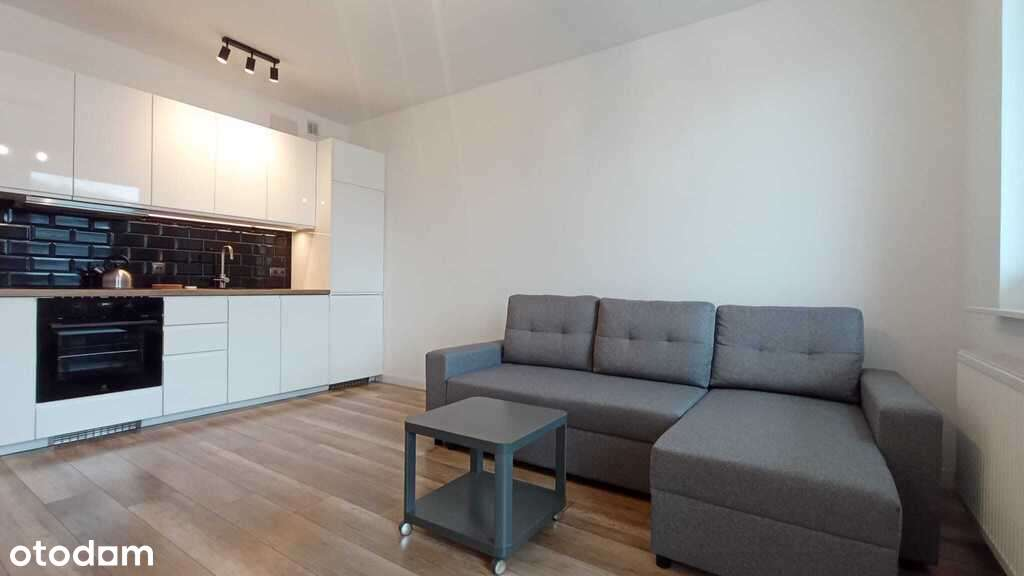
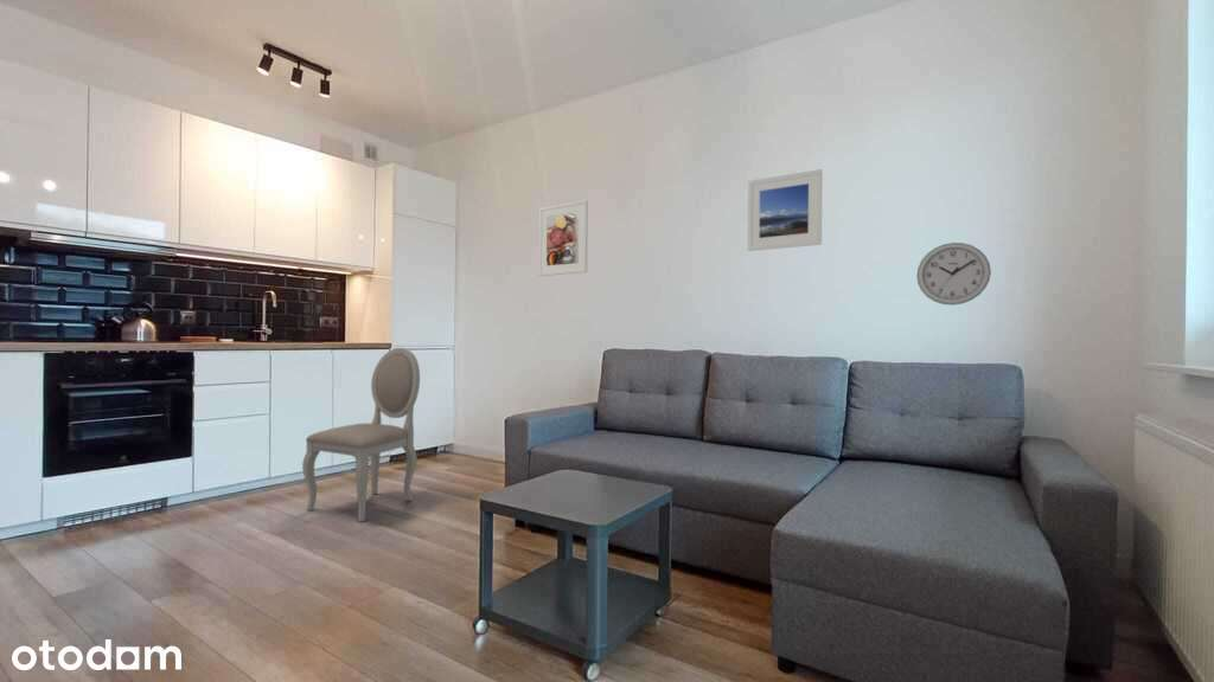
+ wall clock [915,242,992,307]
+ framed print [537,199,589,277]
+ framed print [747,168,824,252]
+ dining chair [301,347,421,523]
